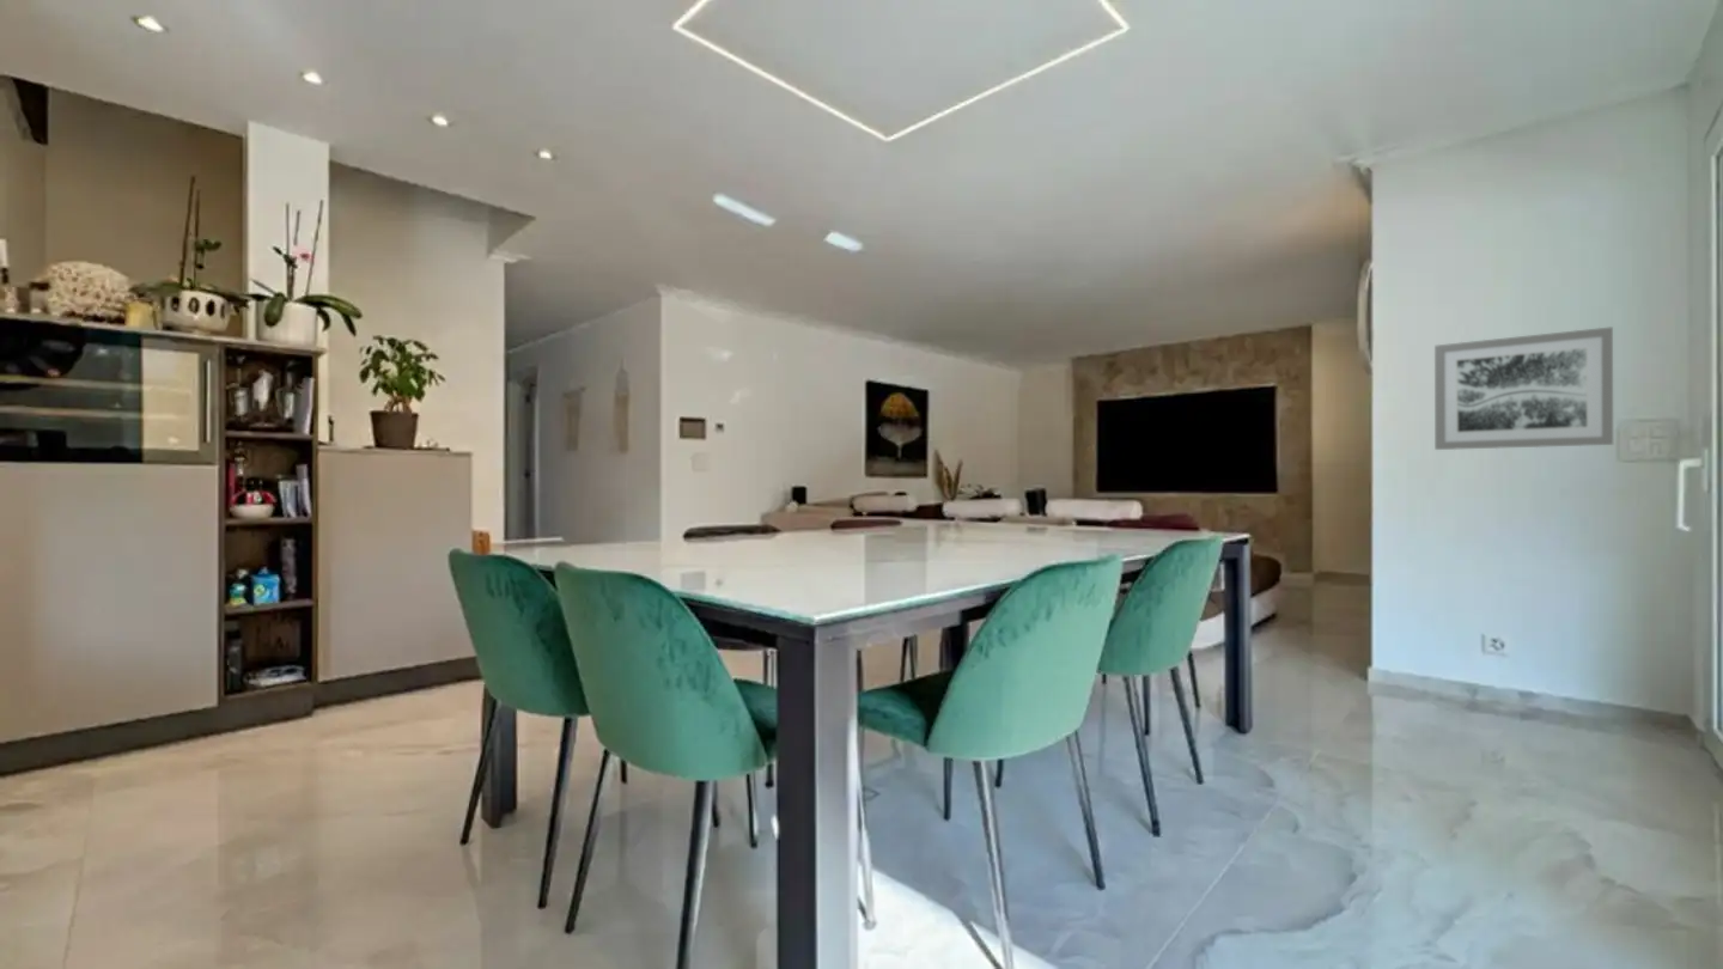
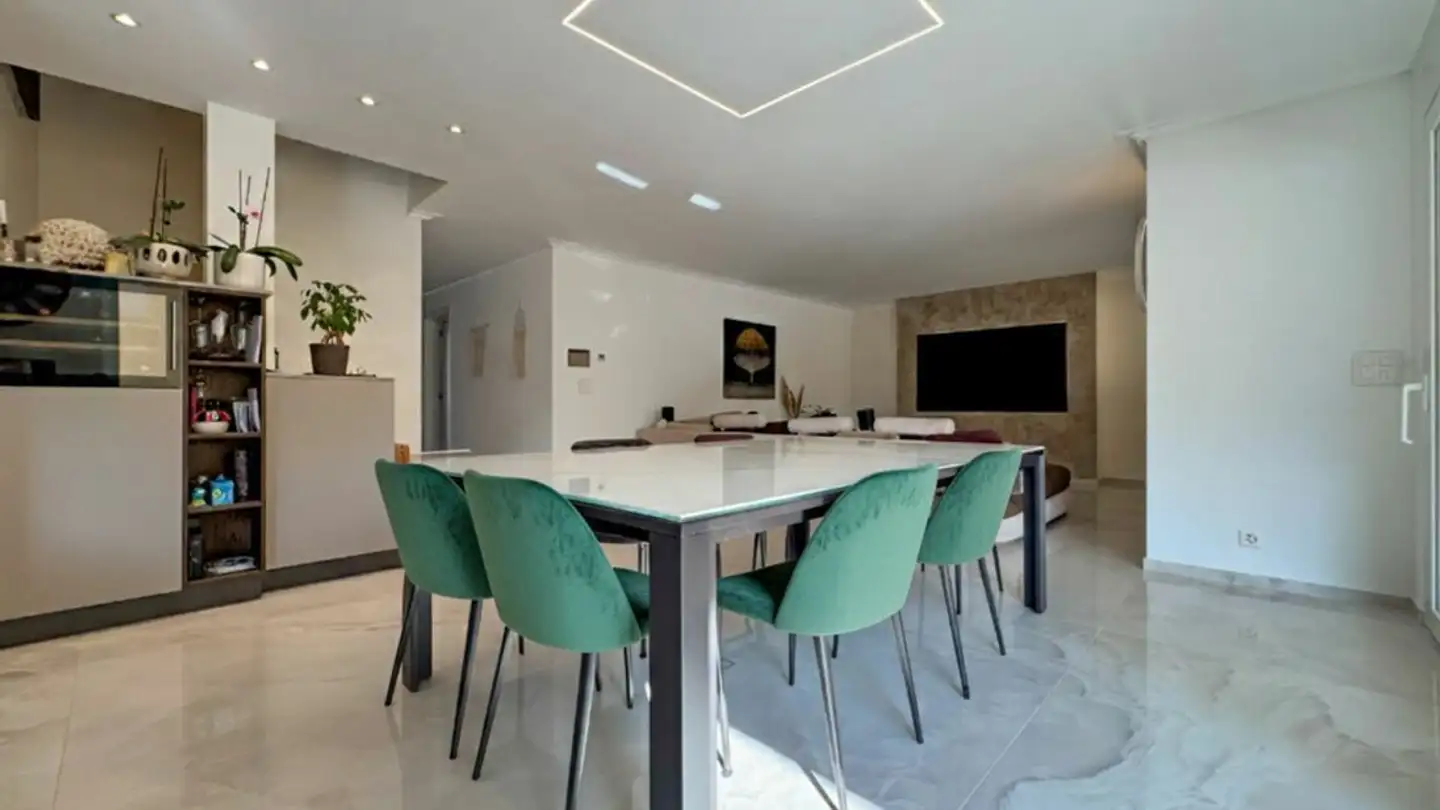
- wall art [1433,325,1614,451]
